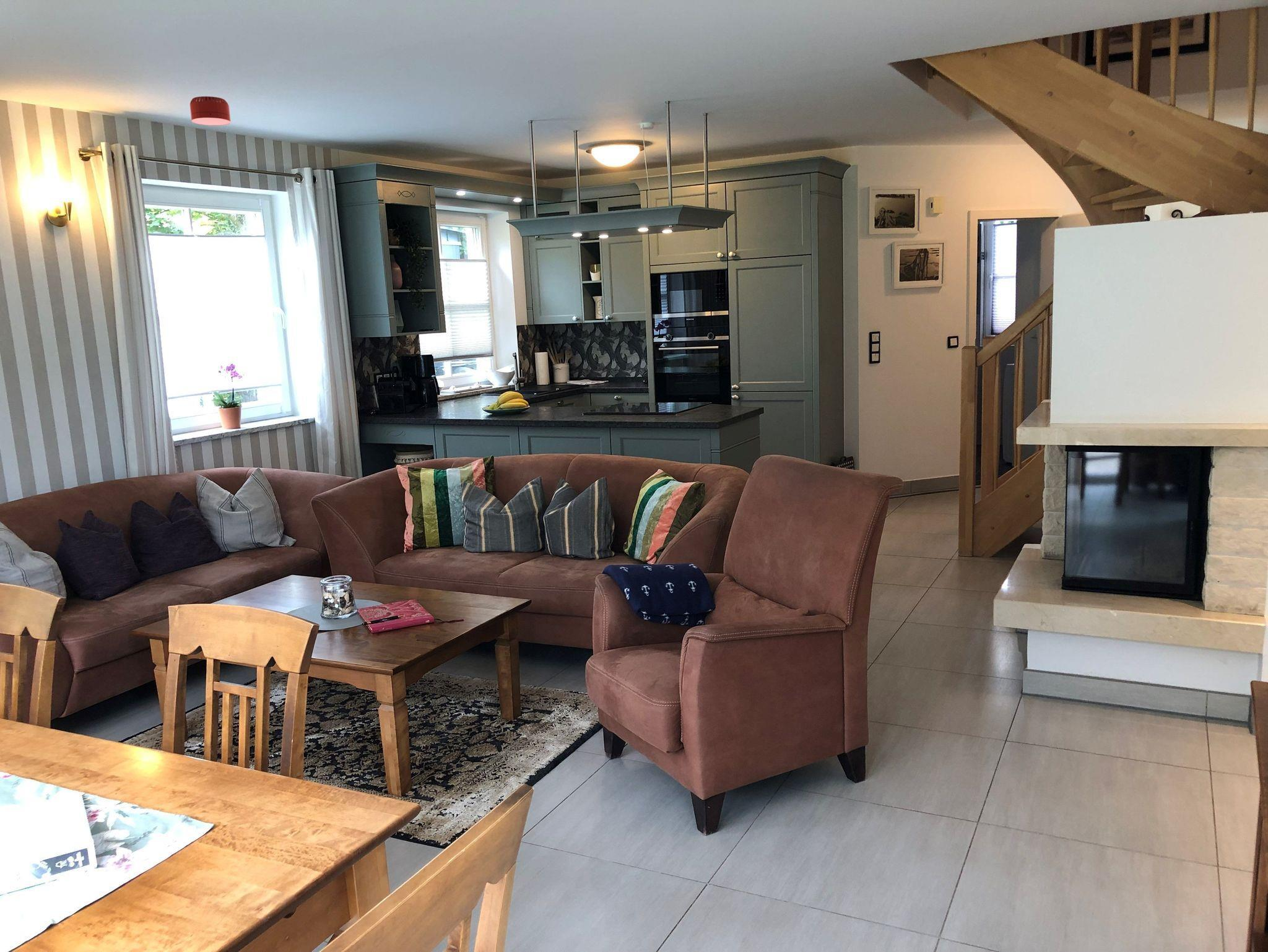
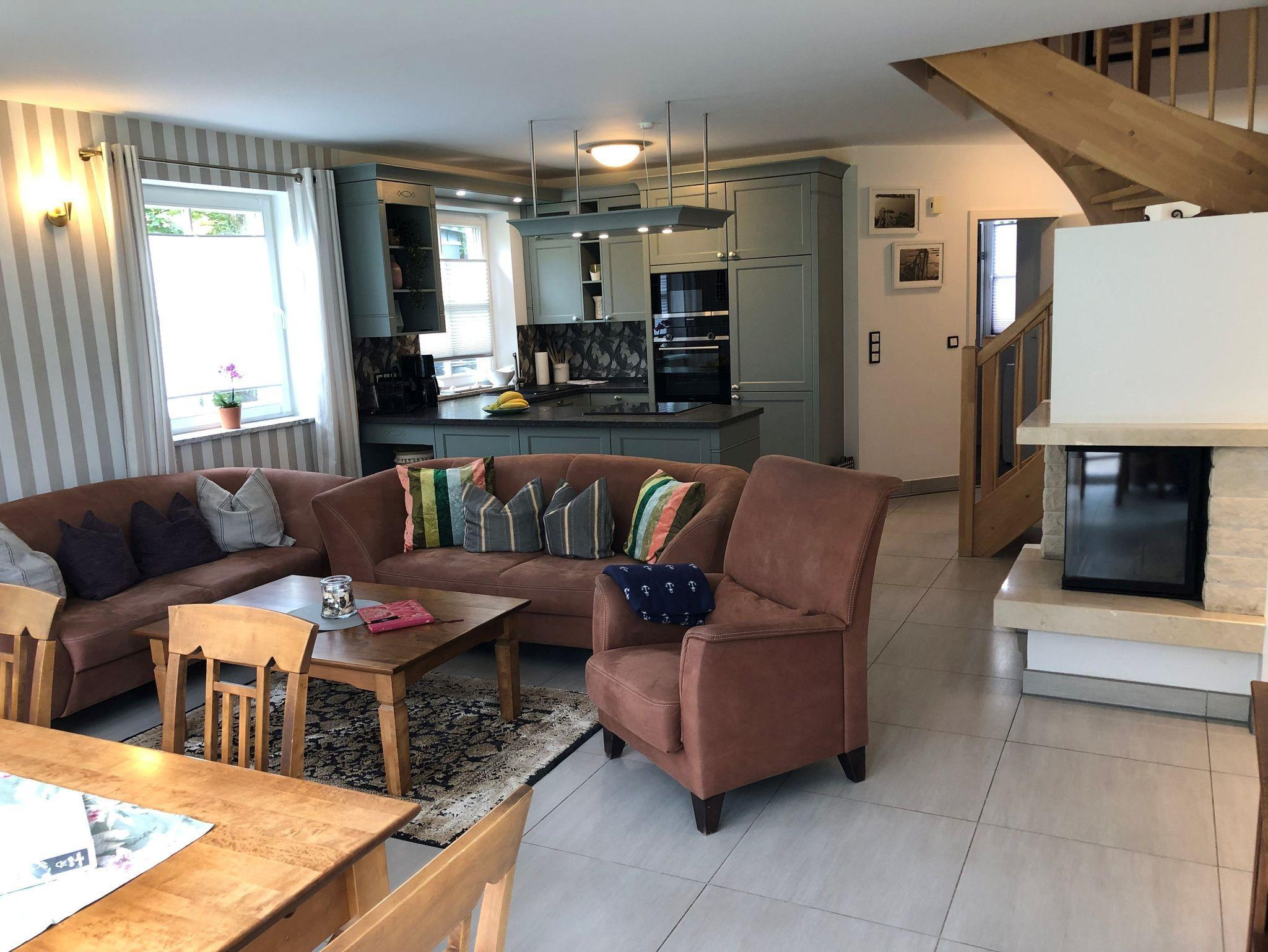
- smoke detector [189,96,232,126]
